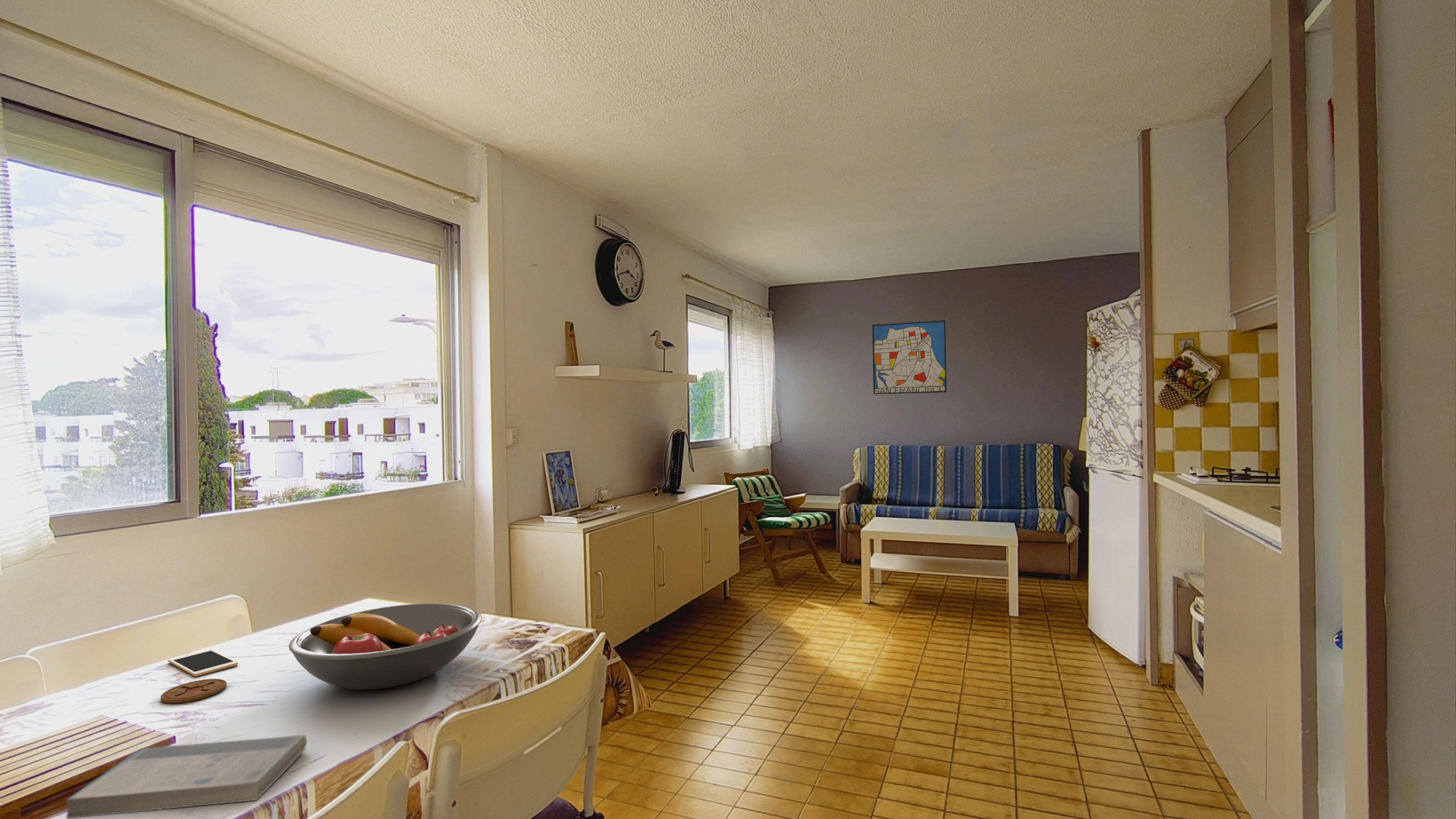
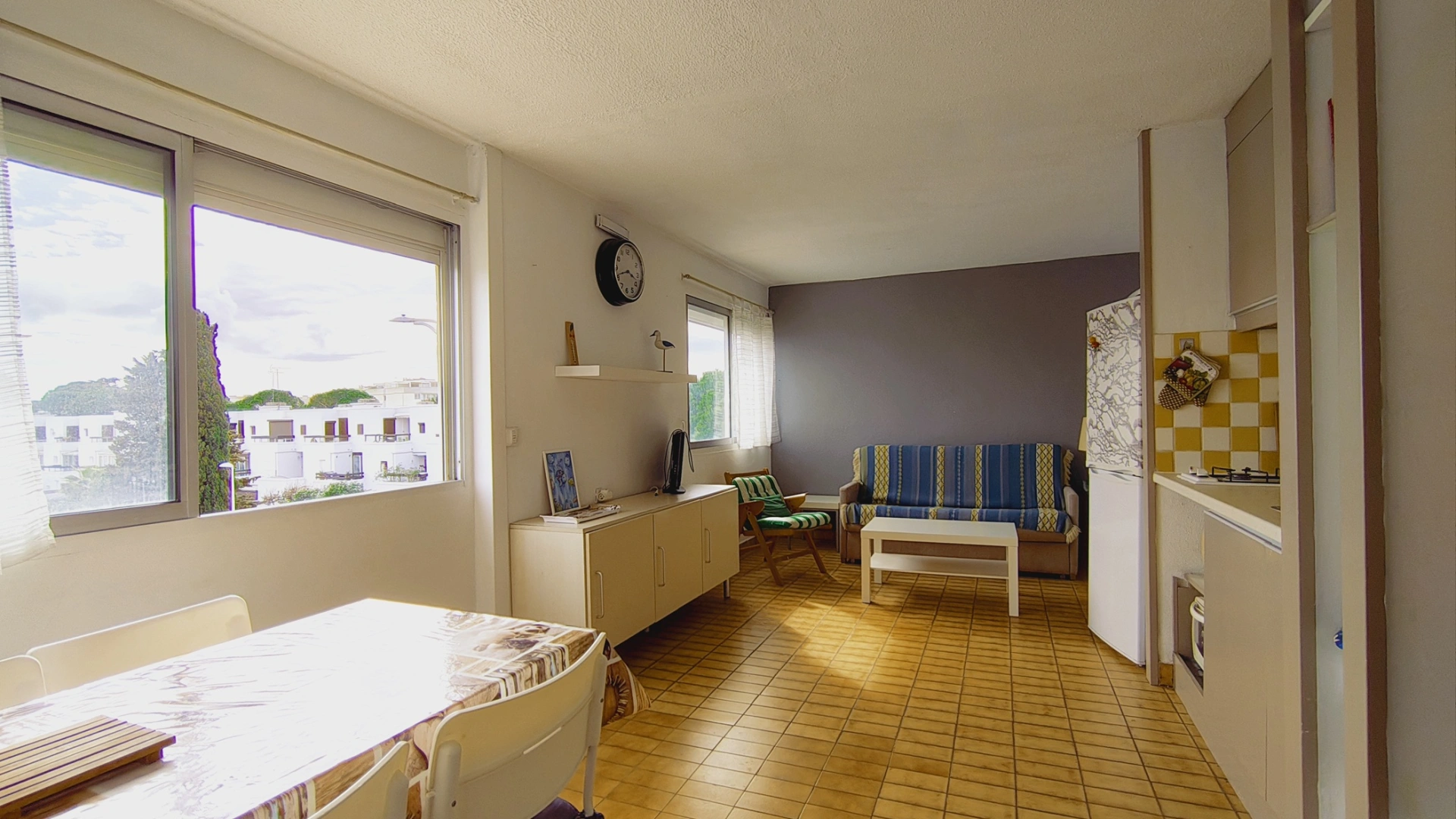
- cell phone [167,648,239,677]
- fruit bowl [288,602,482,690]
- coaster [160,678,227,704]
- book [65,734,307,819]
- wall art [871,320,947,395]
